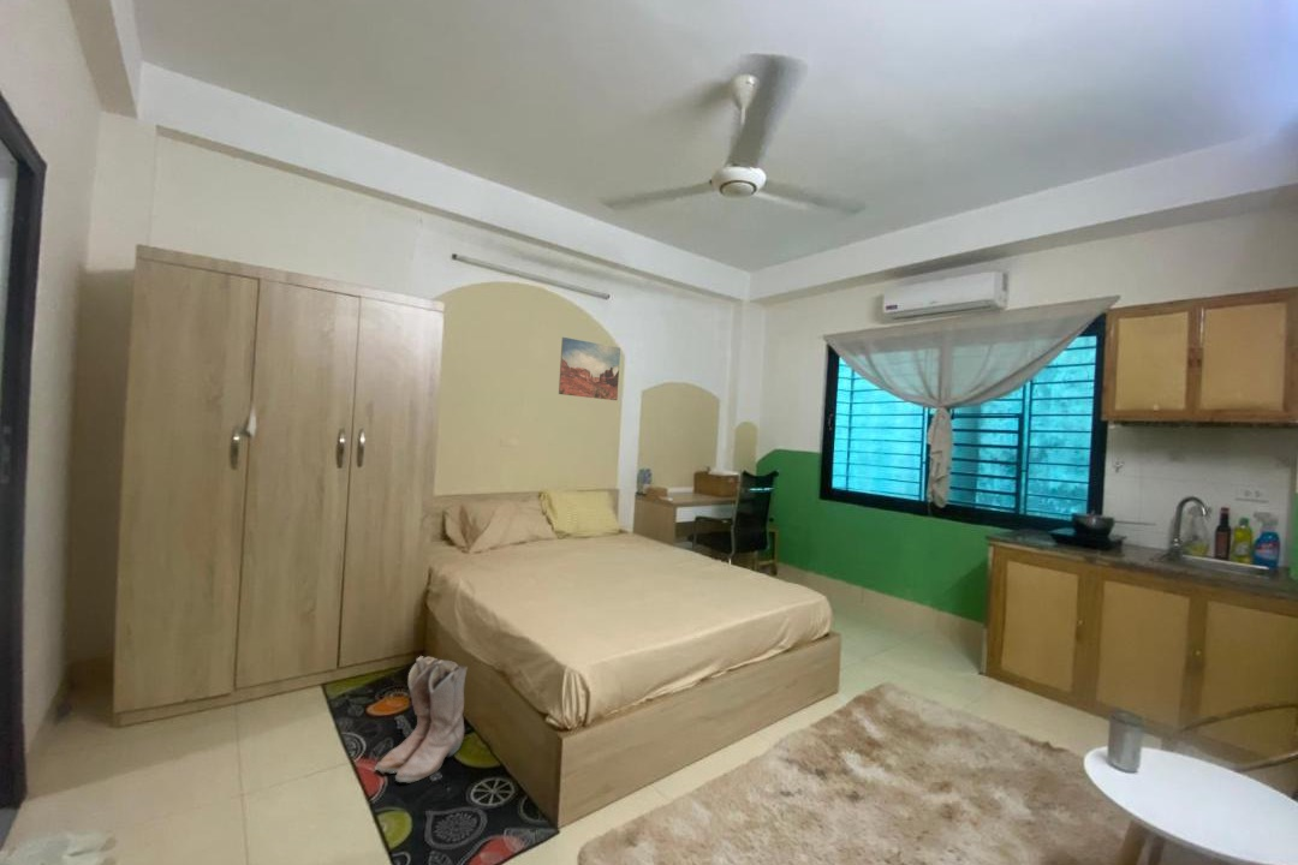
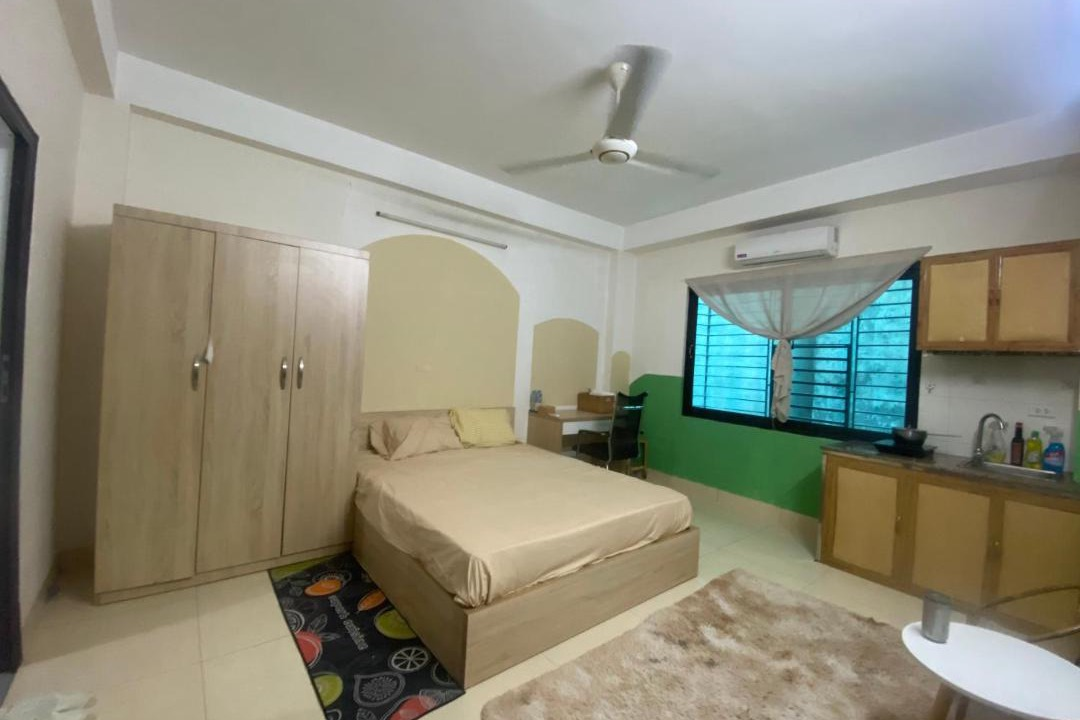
- boots [374,655,469,785]
- wall art [558,336,621,401]
